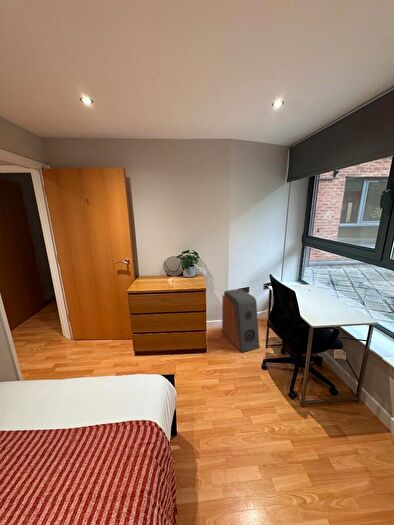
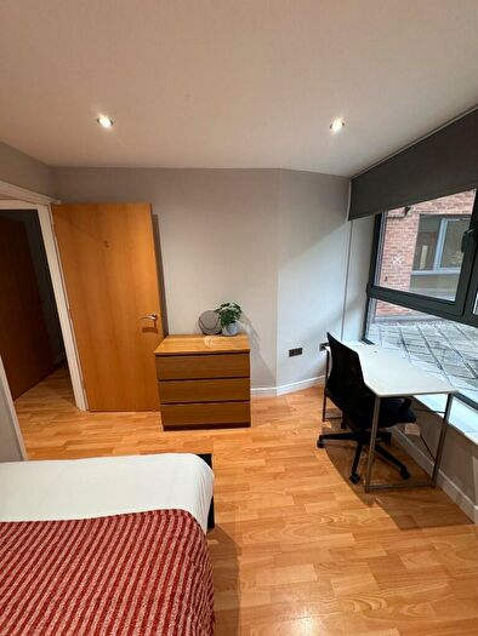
- speaker [221,288,260,353]
